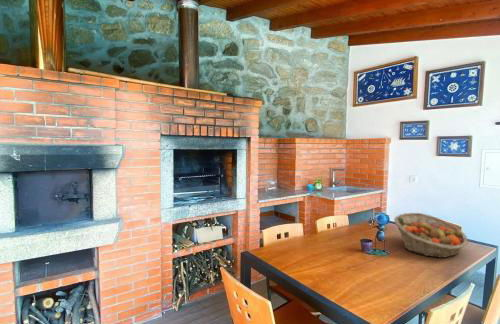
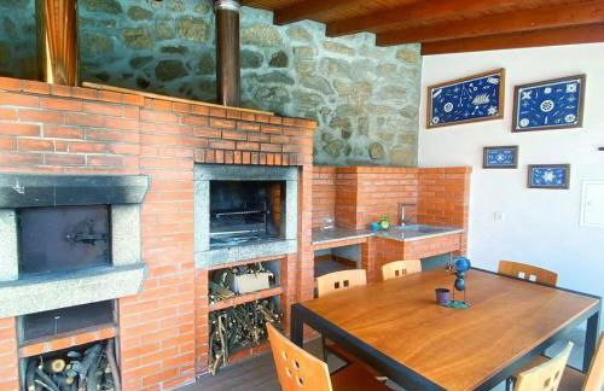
- fruit basket [393,212,469,259]
